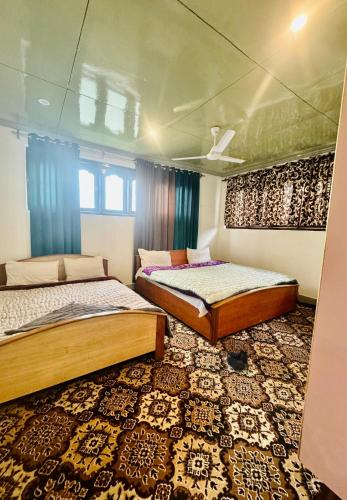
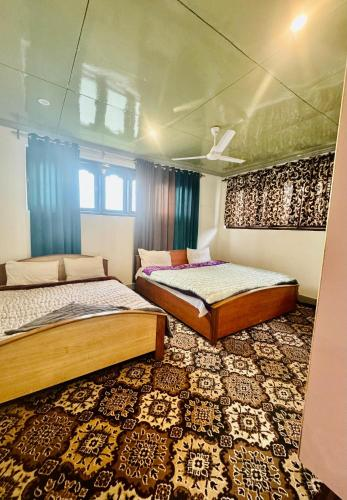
- boots [226,348,249,371]
